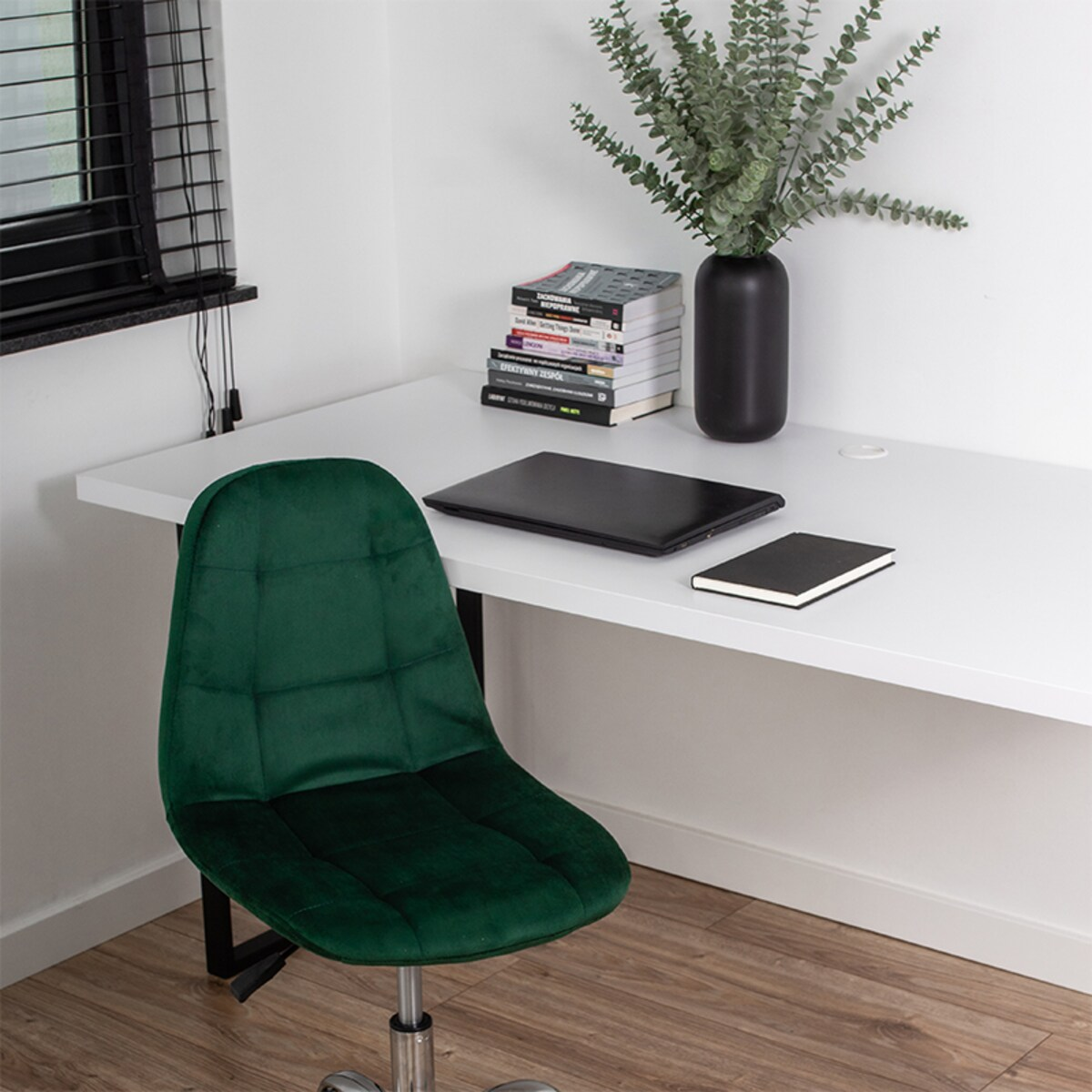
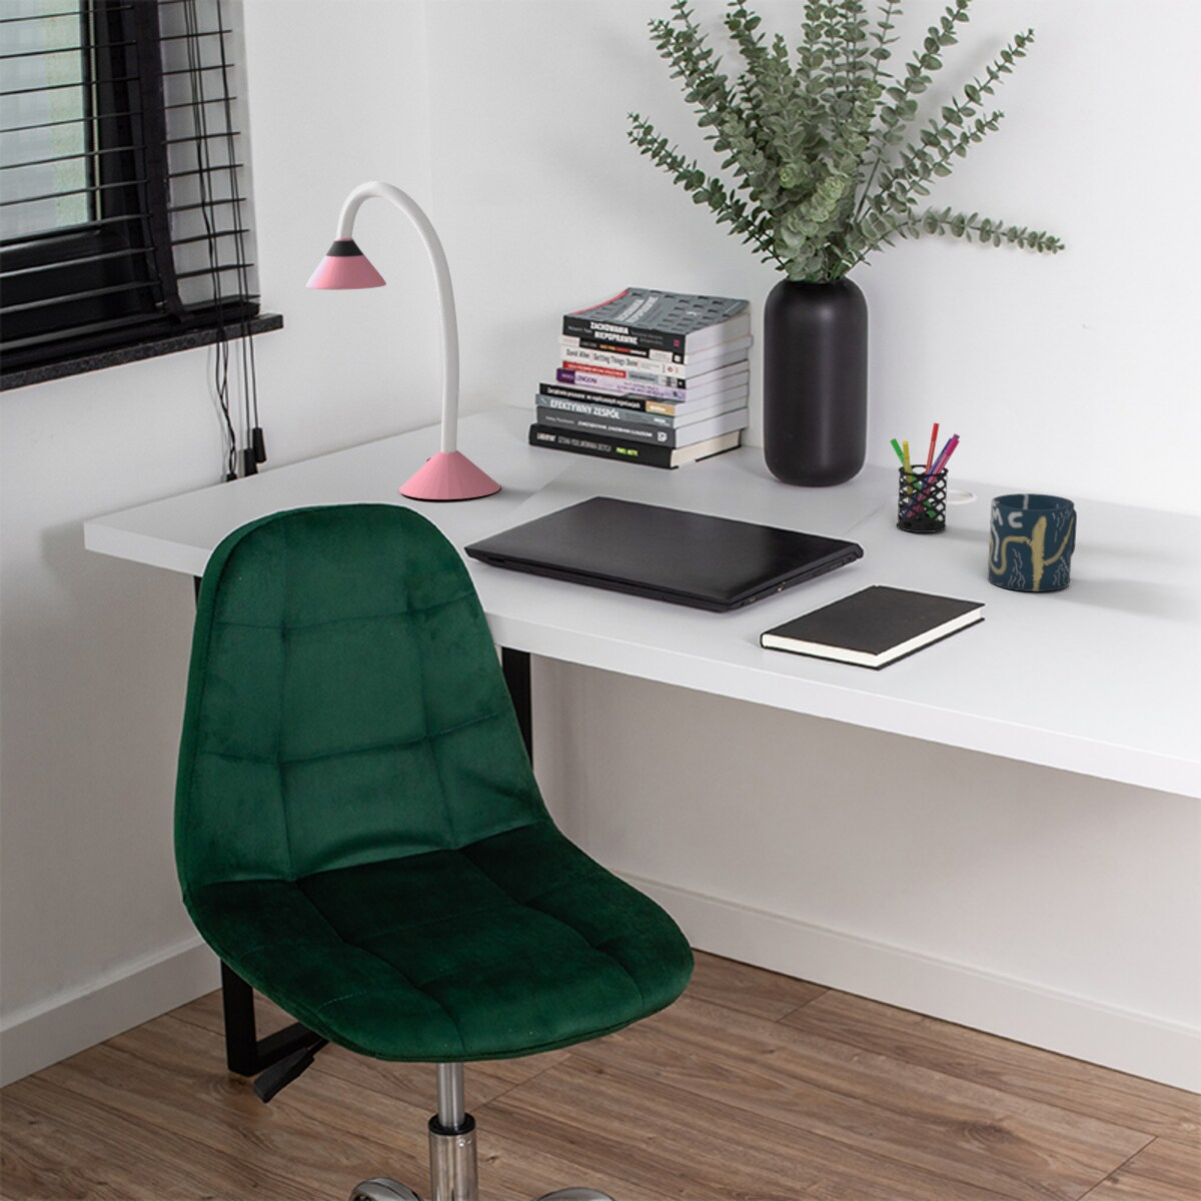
+ cup [987,493,1078,593]
+ pen holder [889,421,961,533]
+ desk lamp [306,180,502,500]
